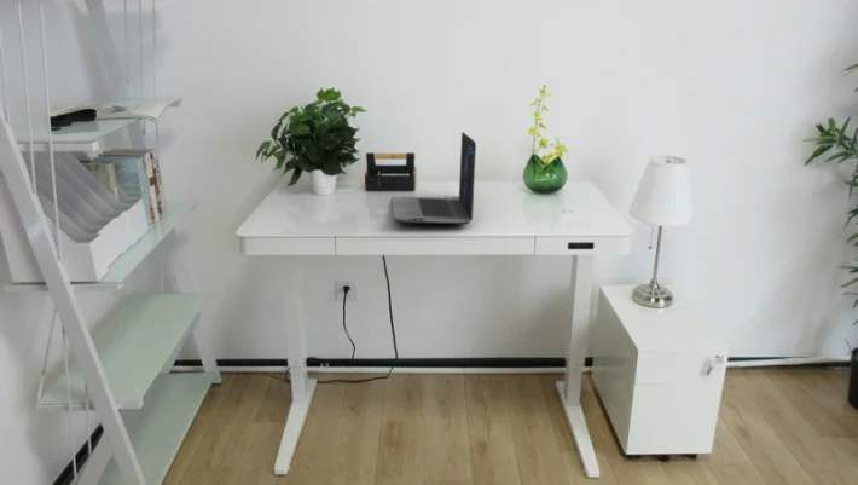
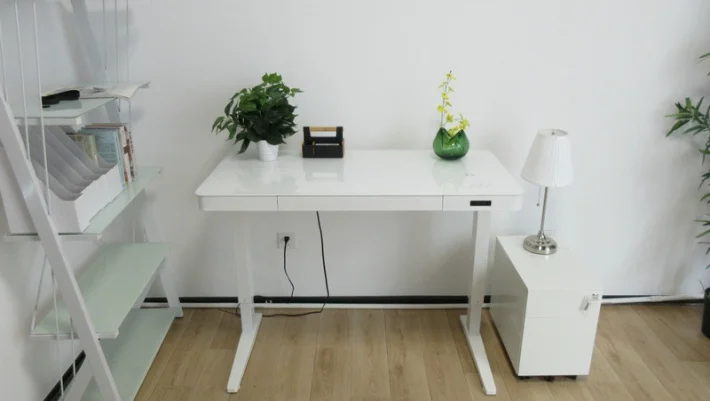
- laptop [392,131,477,225]
